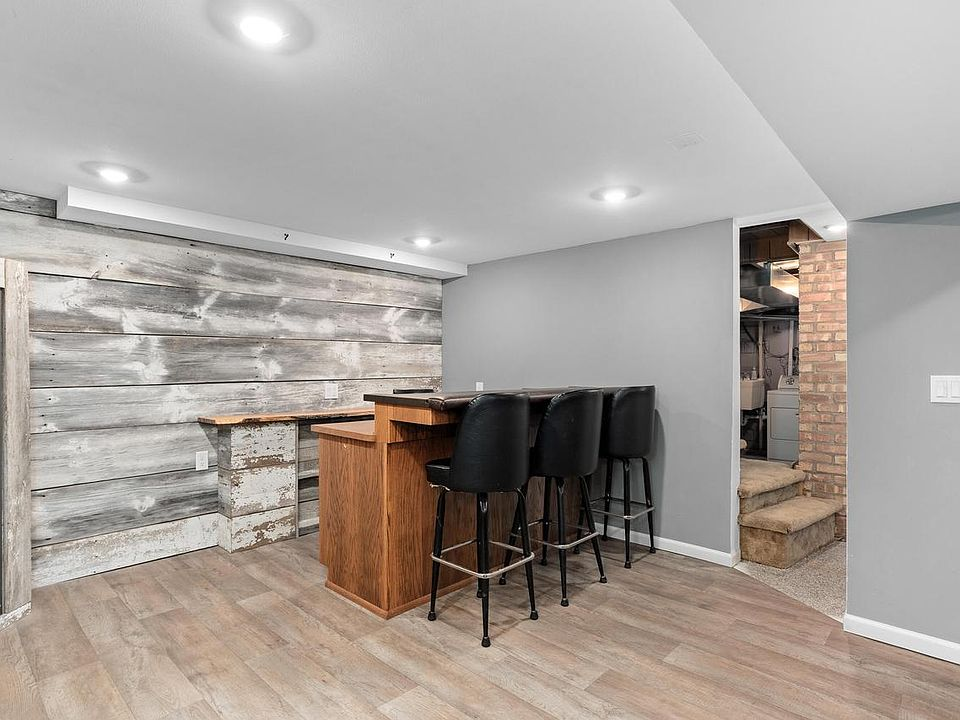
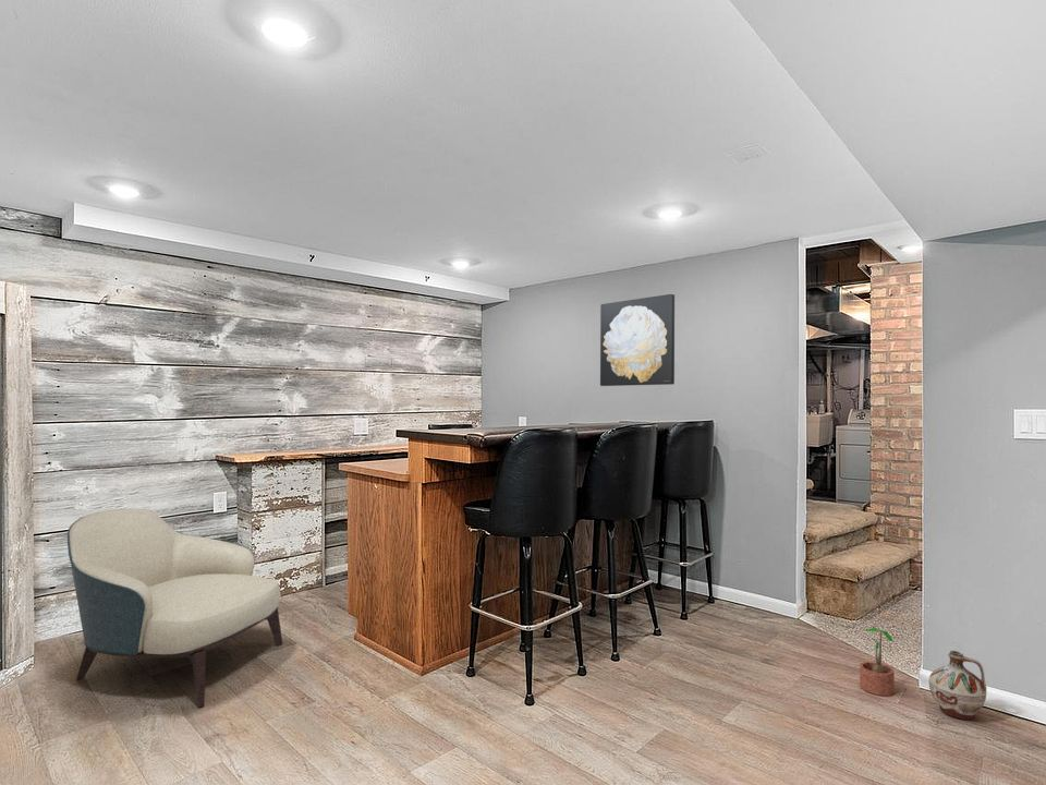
+ armchair [66,508,283,708]
+ wall art [599,293,676,387]
+ ceramic jug [927,650,987,721]
+ potted plant [859,627,896,697]
